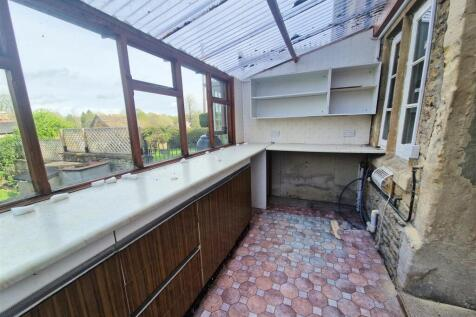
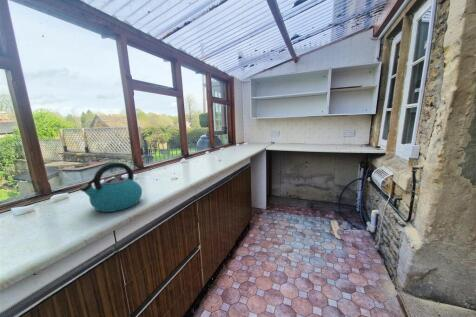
+ kettle [79,162,143,213]
